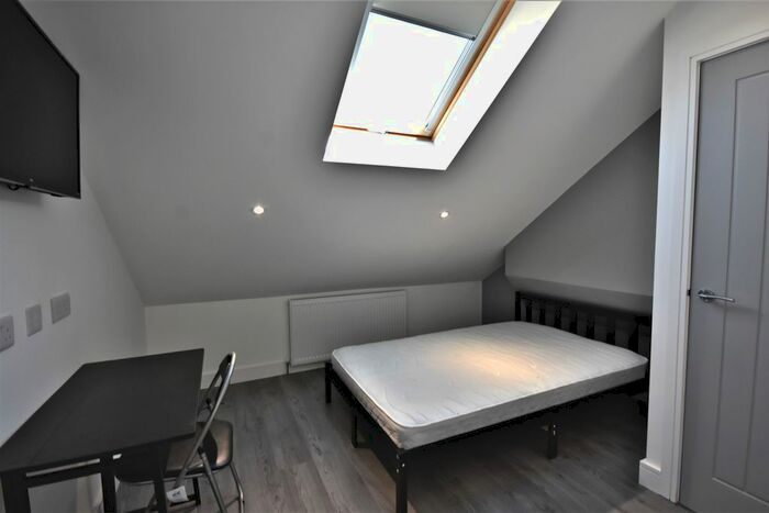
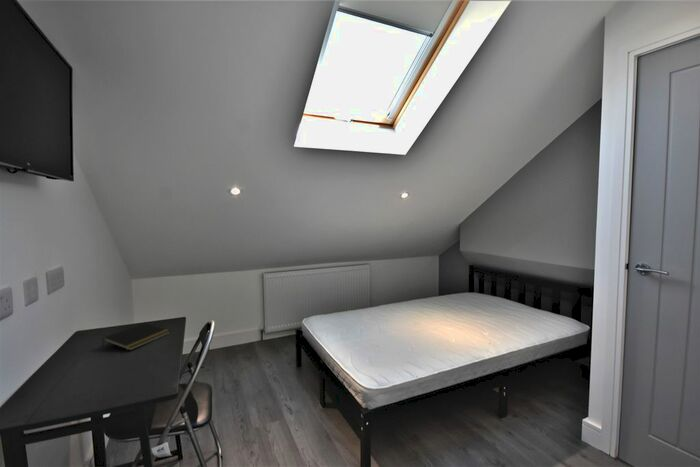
+ notepad [101,321,170,351]
